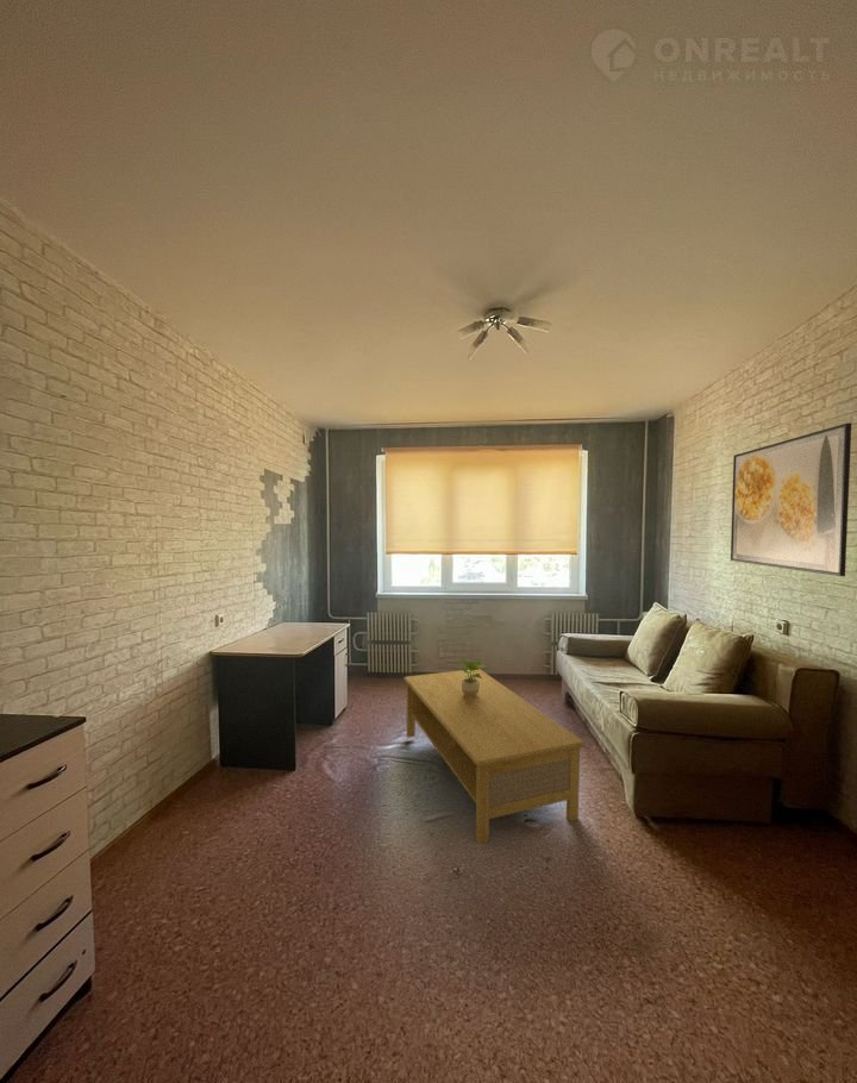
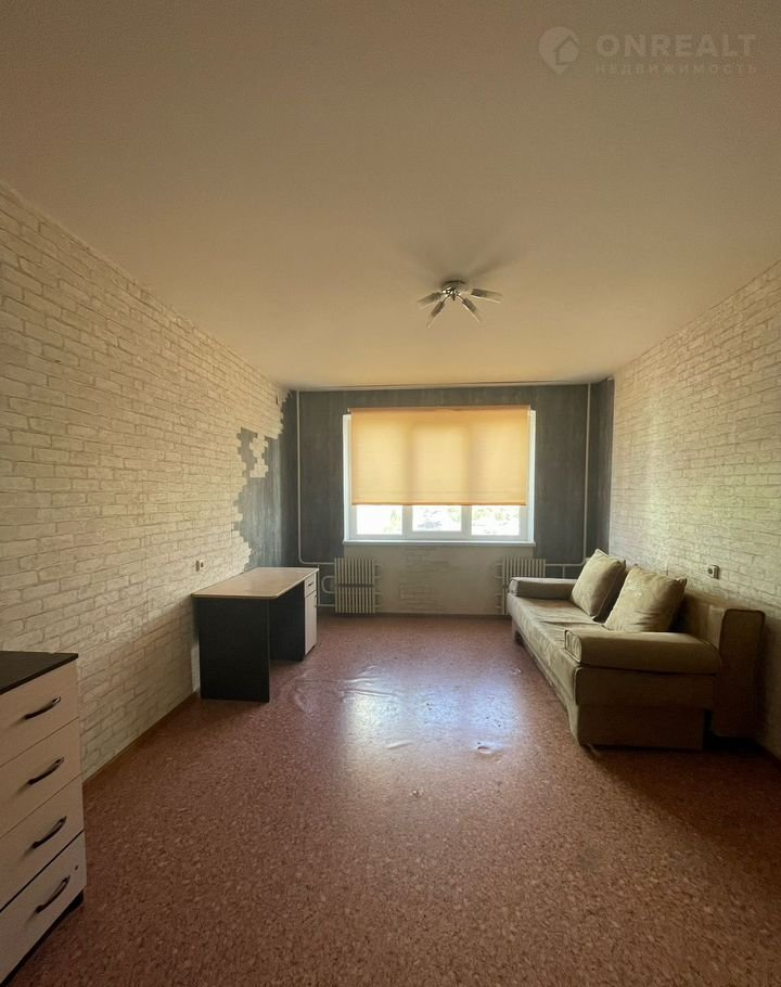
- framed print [730,421,852,577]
- potted plant [456,657,487,697]
- coffee table [402,668,587,845]
